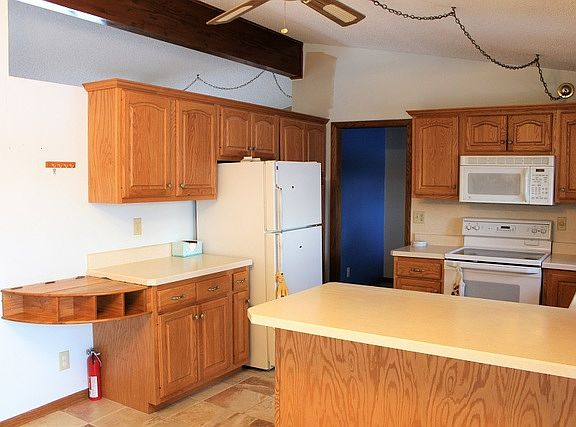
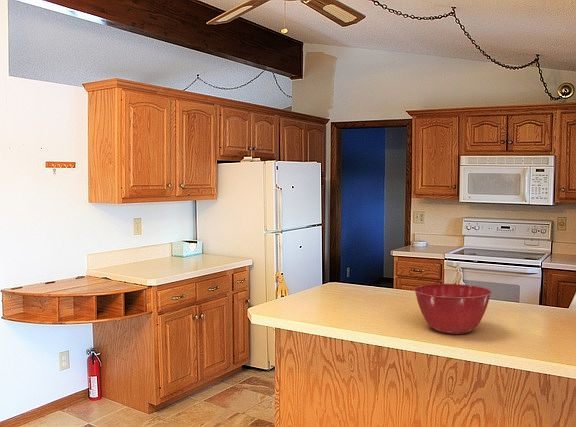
+ mixing bowl [413,283,493,335]
